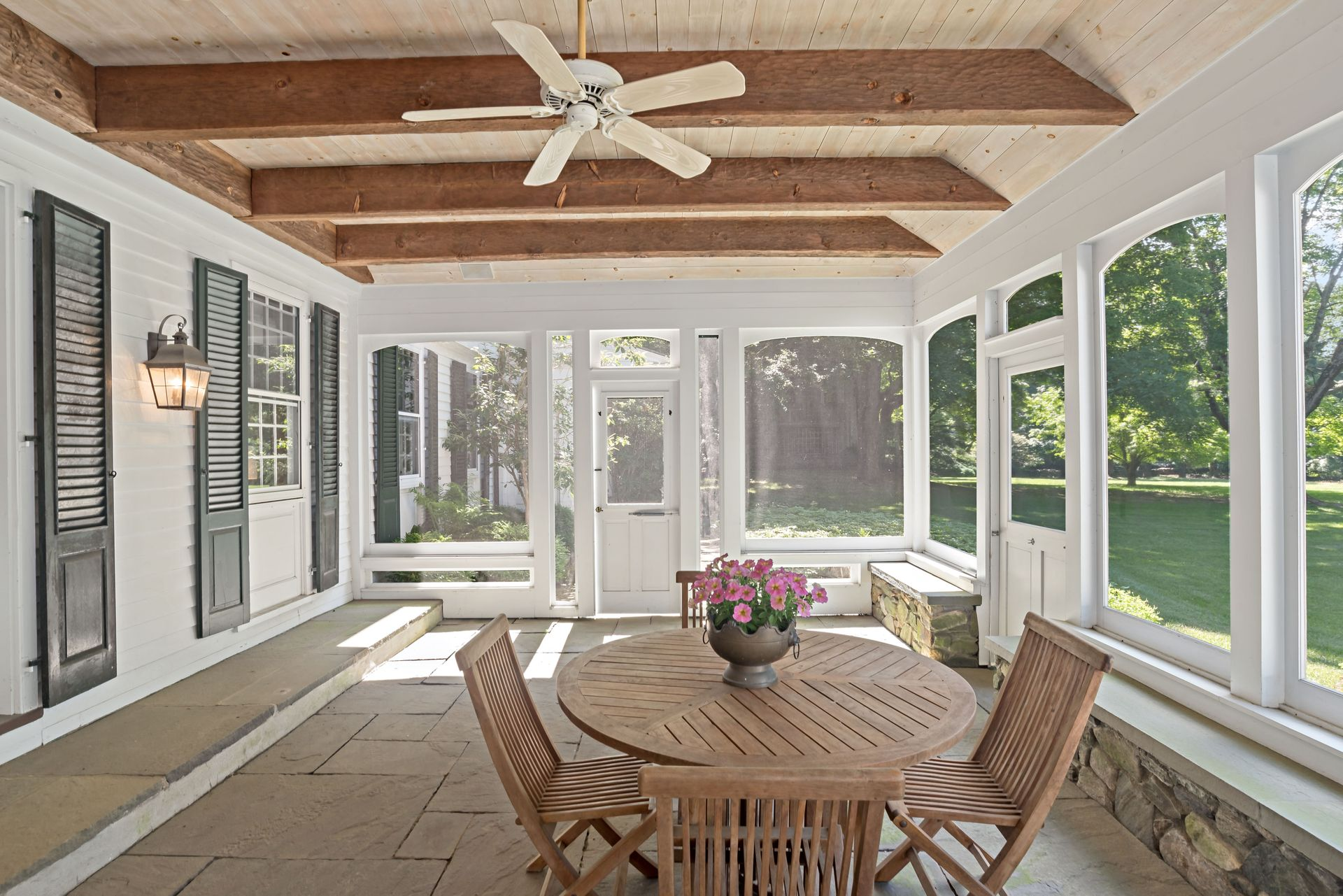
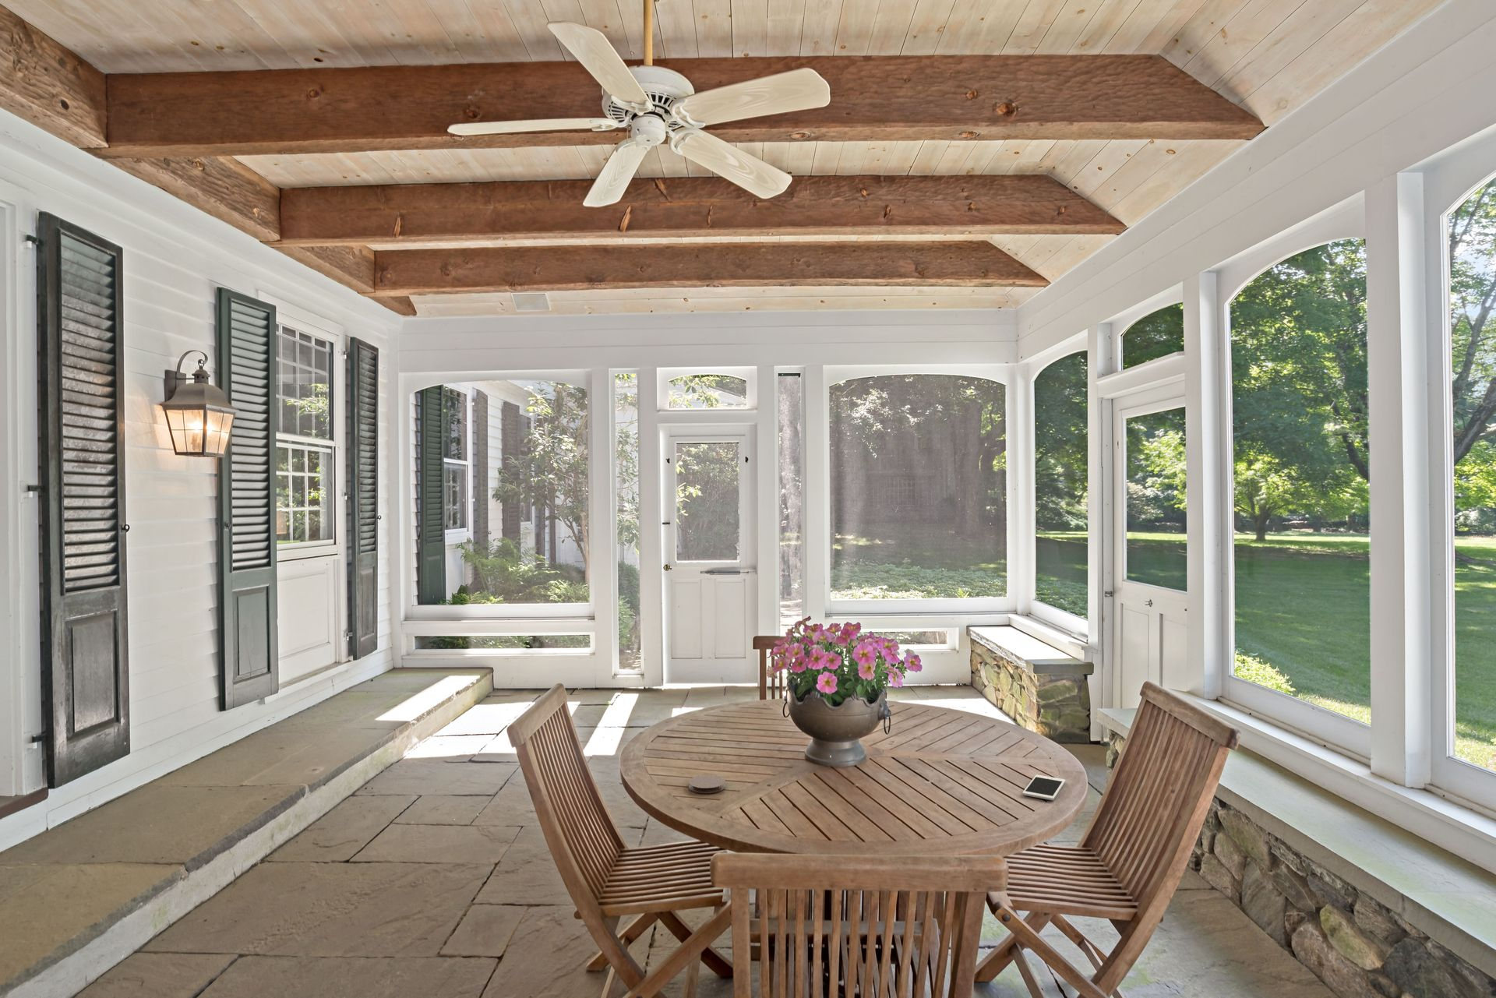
+ cell phone [1021,774,1066,801]
+ coaster [688,774,726,794]
